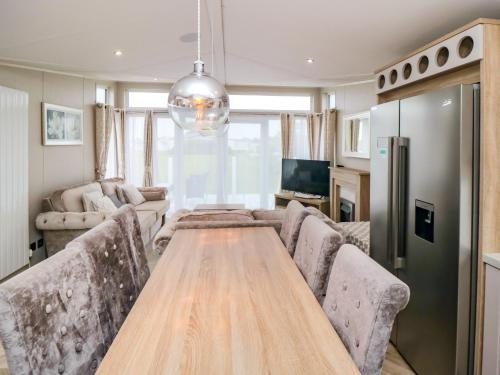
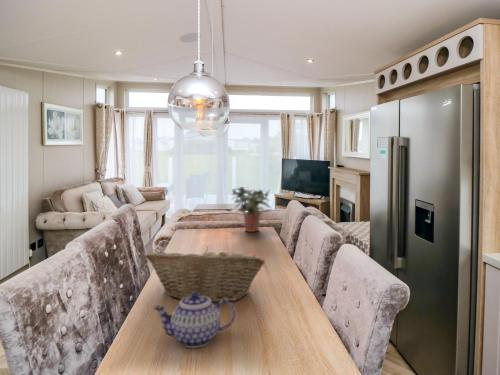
+ potted plant [229,185,276,233]
+ fruit basket [144,246,266,303]
+ teapot [153,292,236,349]
